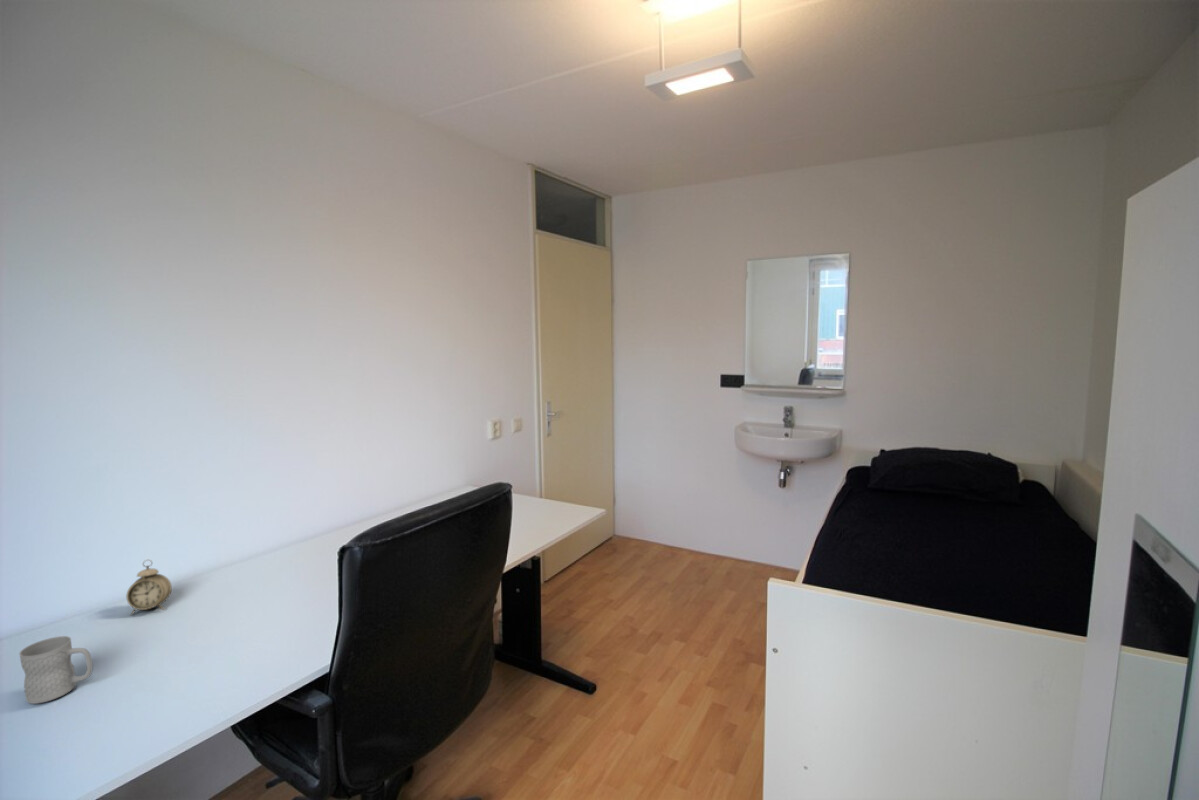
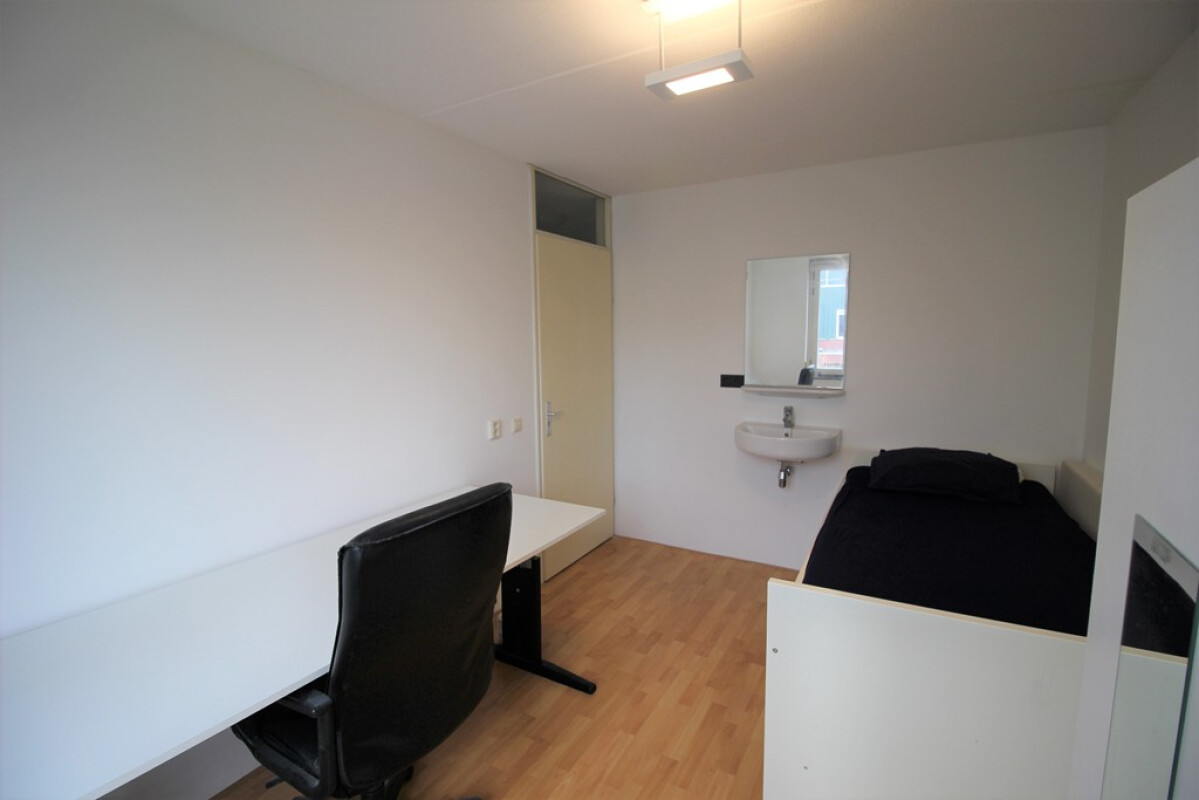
- mug [18,635,94,705]
- alarm clock [125,559,173,616]
